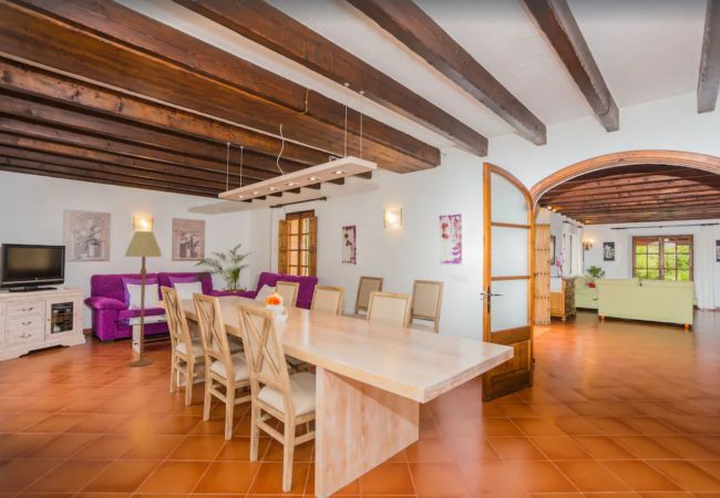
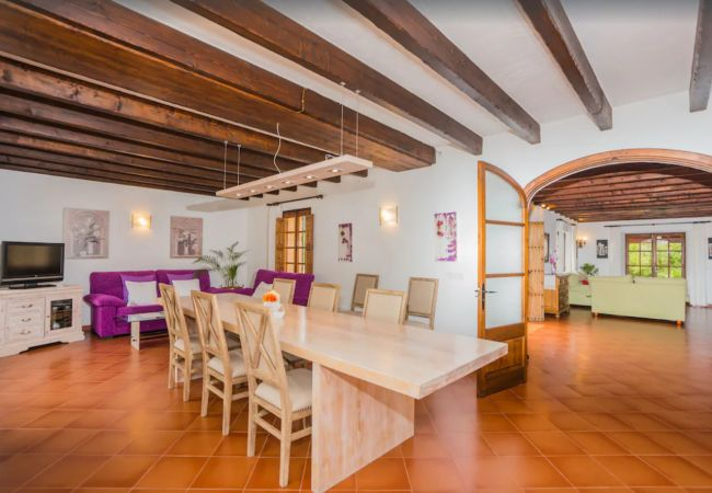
- floor lamp [124,230,163,367]
